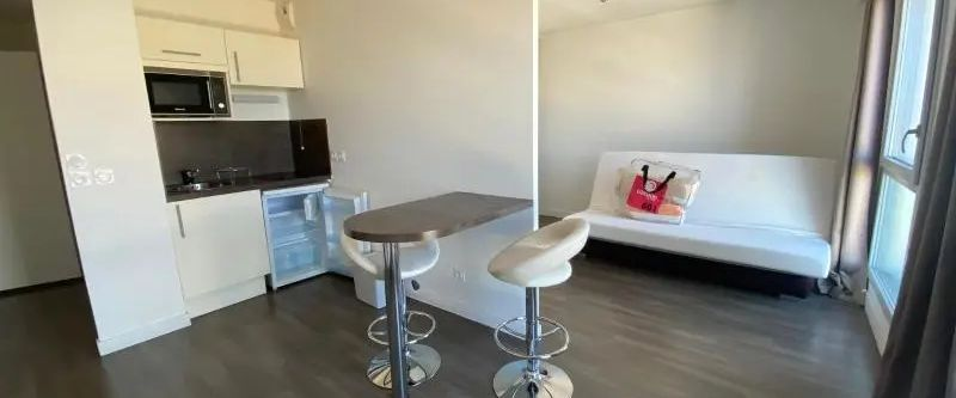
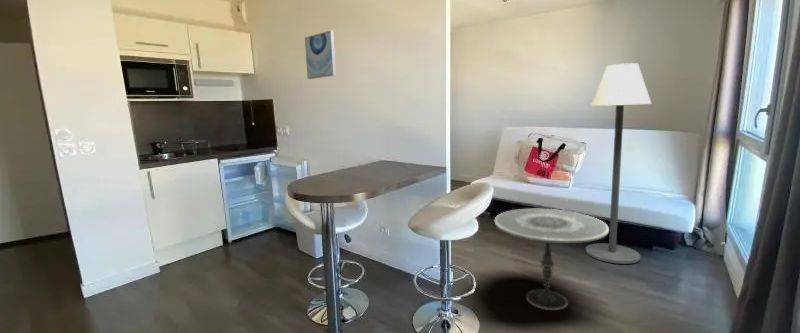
+ side table [494,208,610,311]
+ floor lamp [585,62,652,265]
+ wall art [304,30,337,80]
